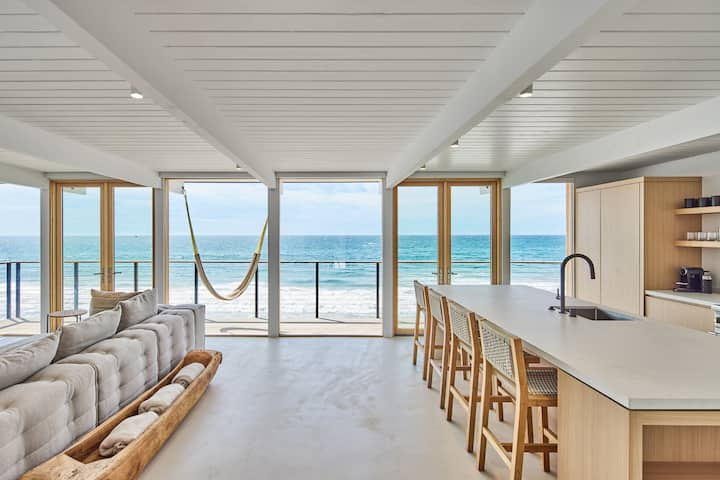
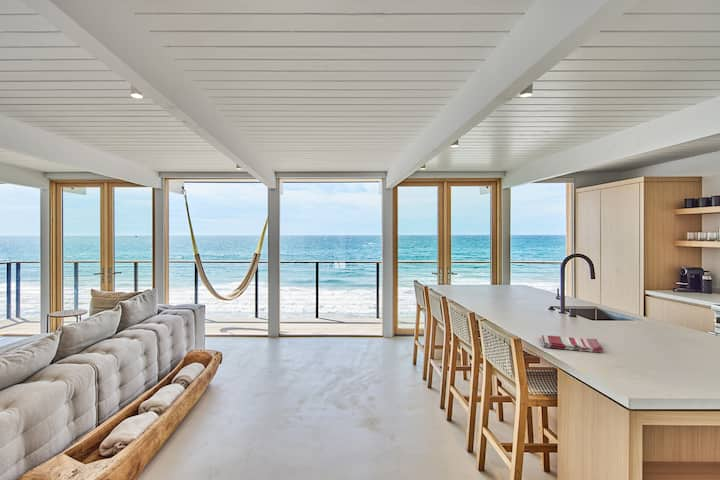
+ dish towel [541,334,604,354]
